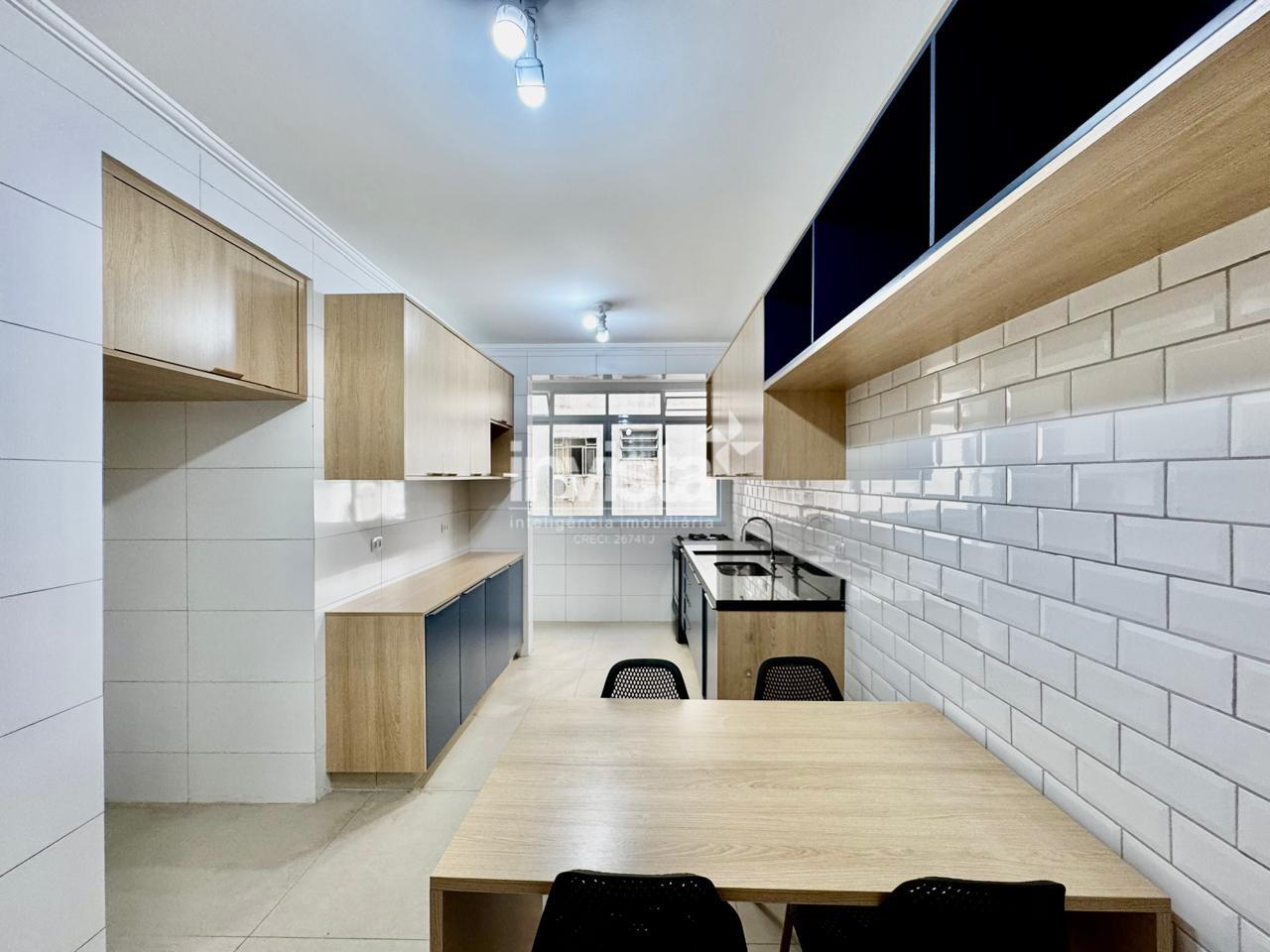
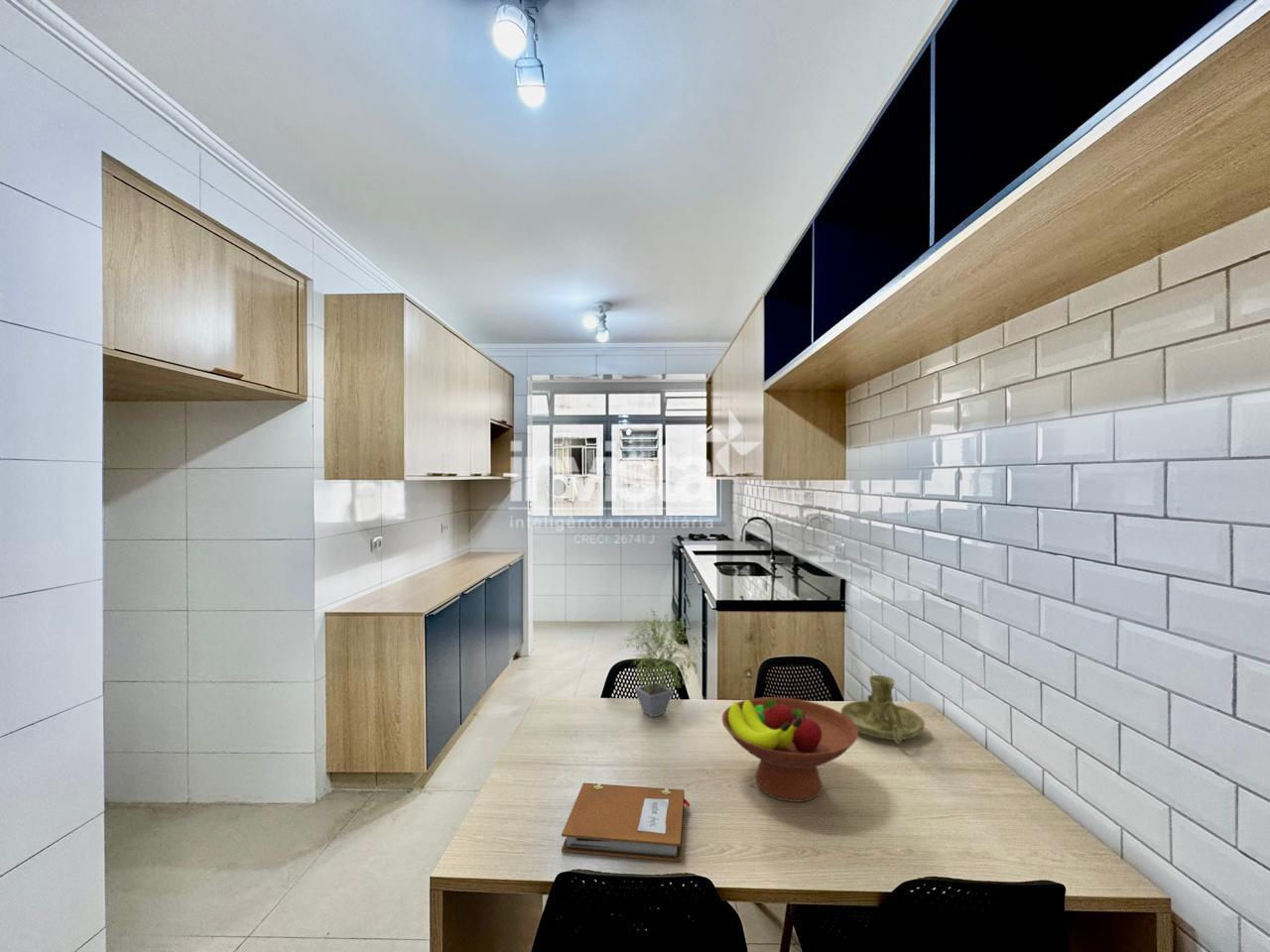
+ notebook [561,781,691,863]
+ candle holder [840,674,926,745]
+ fruit bowl [721,696,859,803]
+ potted plant [616,607,709,718]
